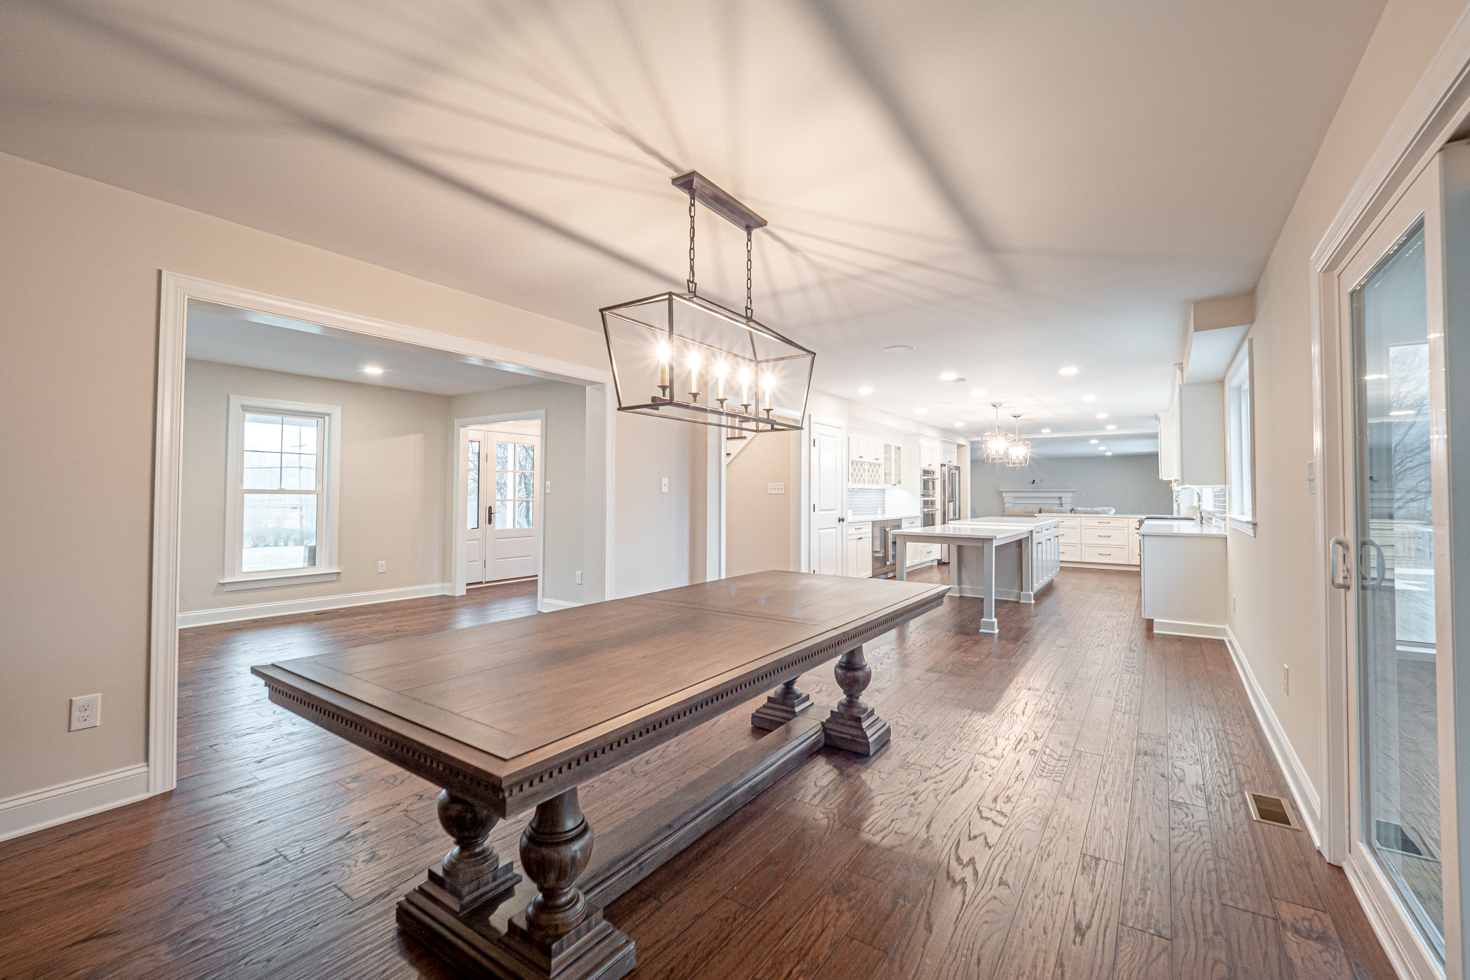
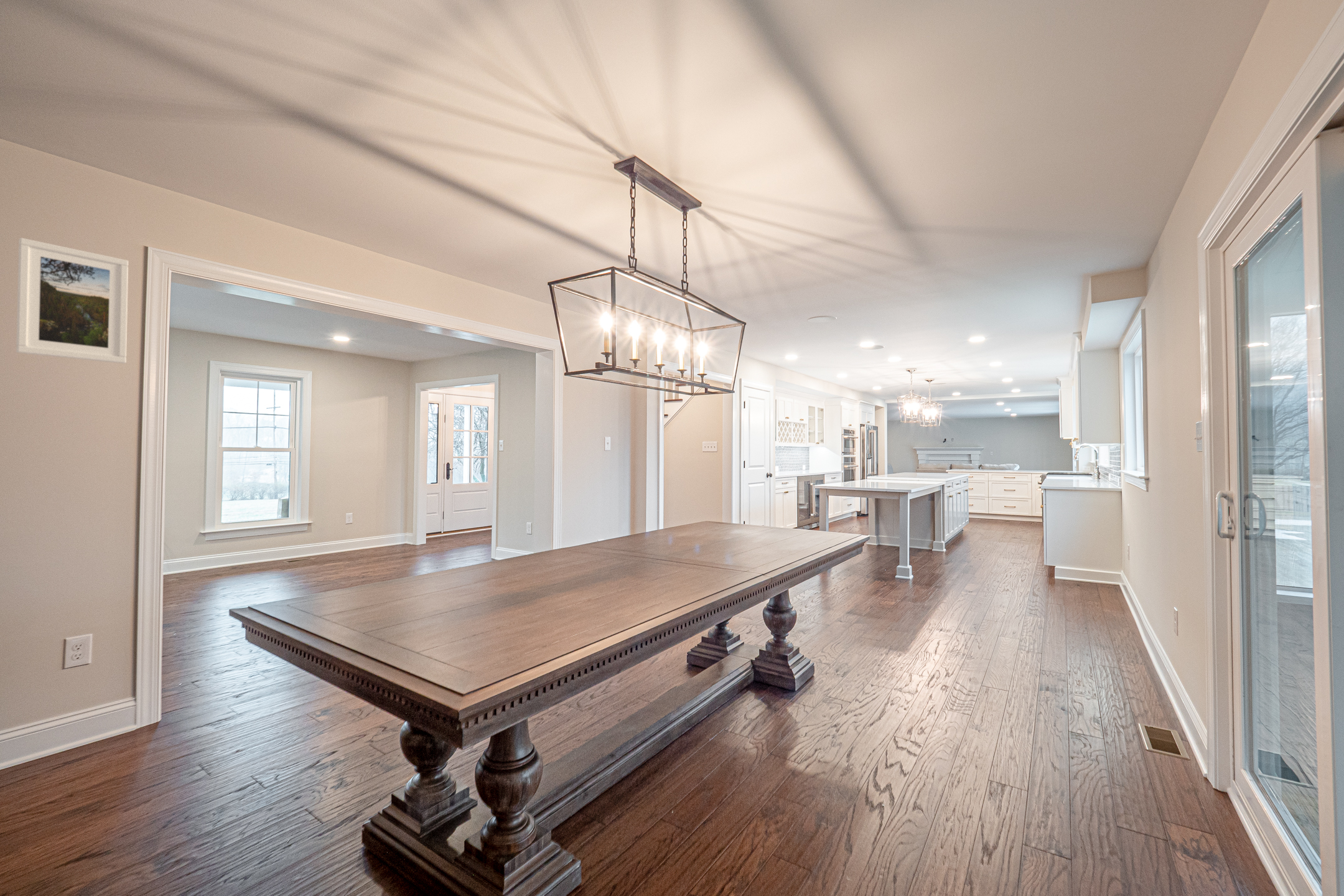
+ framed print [16,237,129,364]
